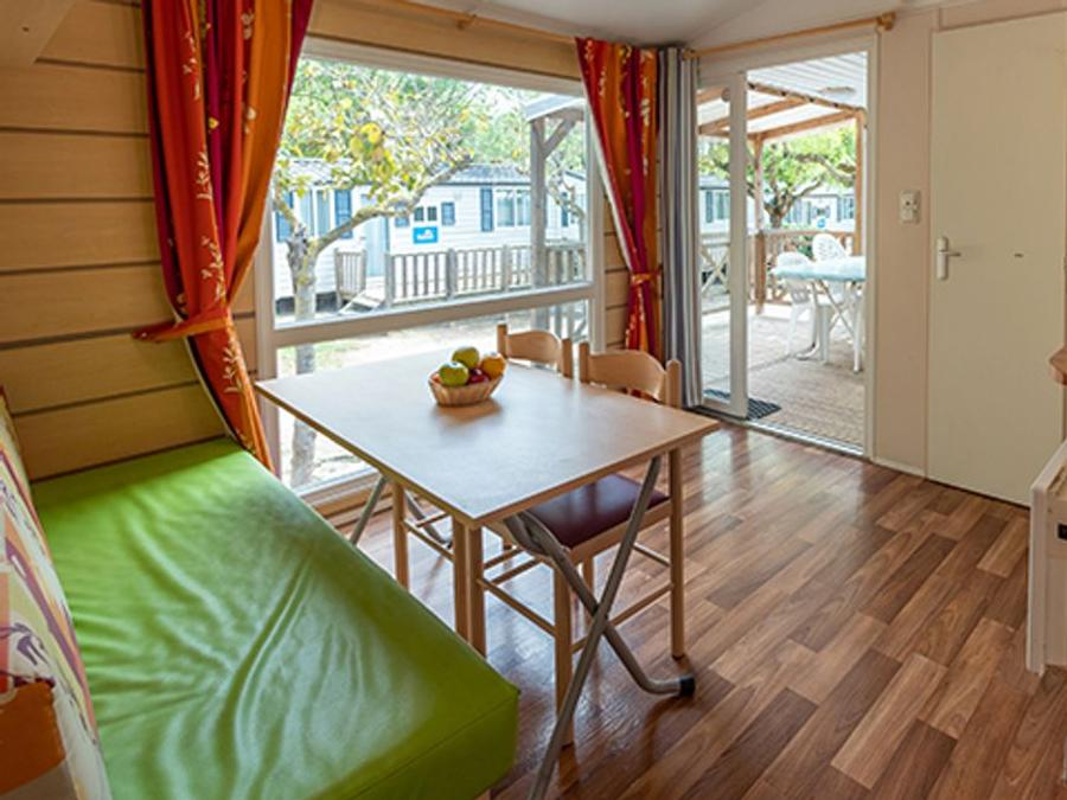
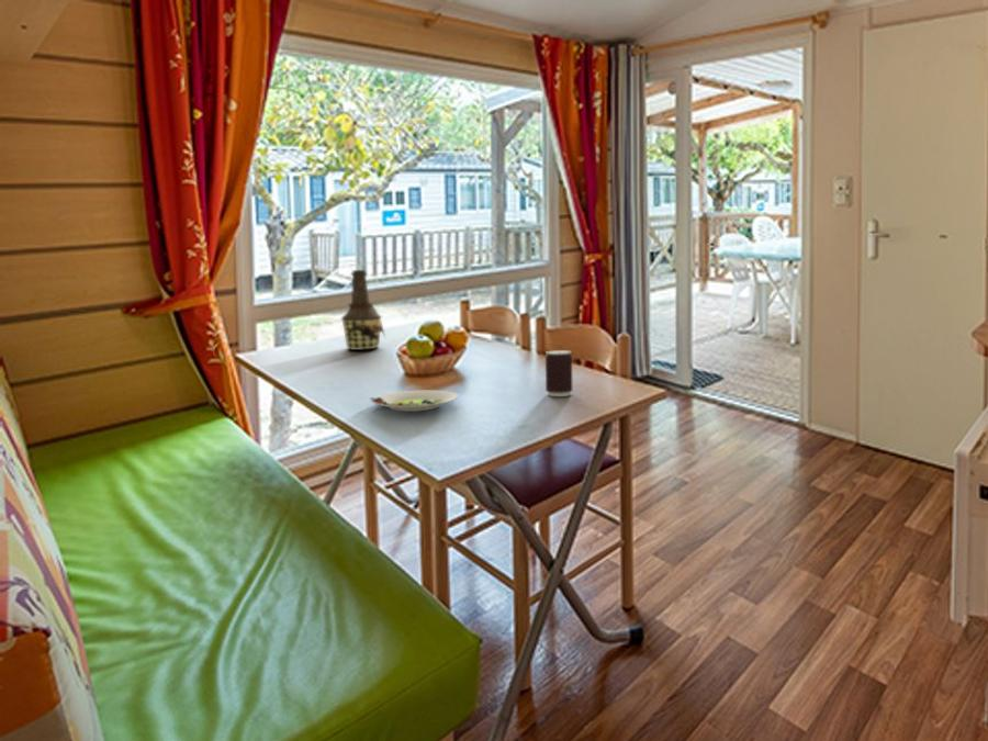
+ bottle [340,269,386,351]
+ beverage can [544,349,574,397]
+ salad plate [370,390,459,413]
